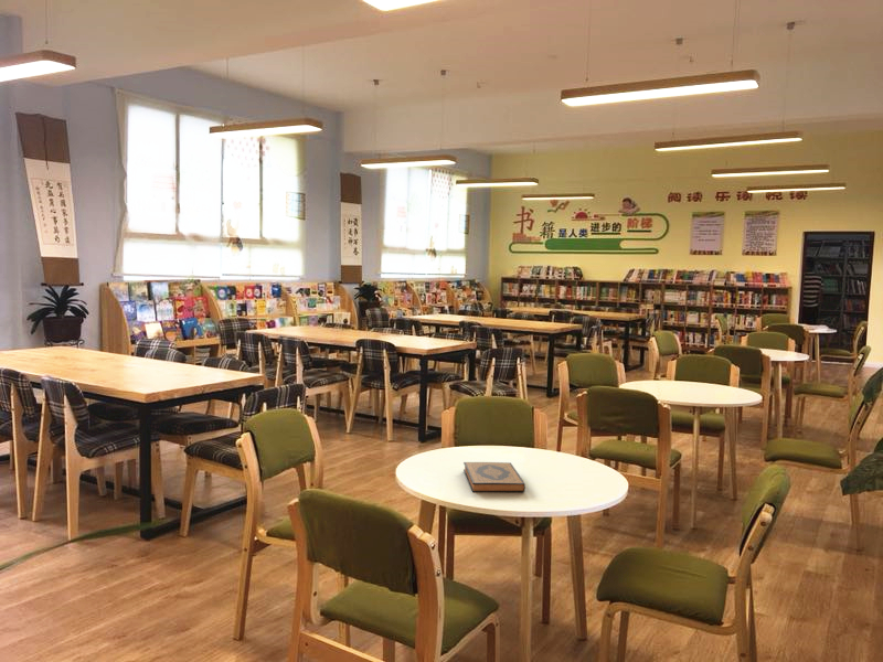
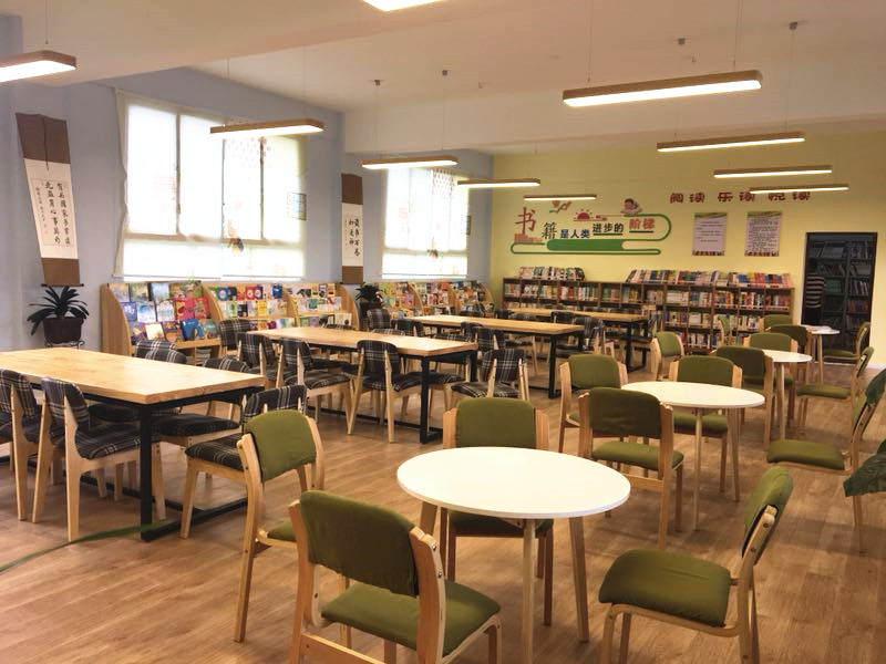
- hardback book [462,461,526,493]
